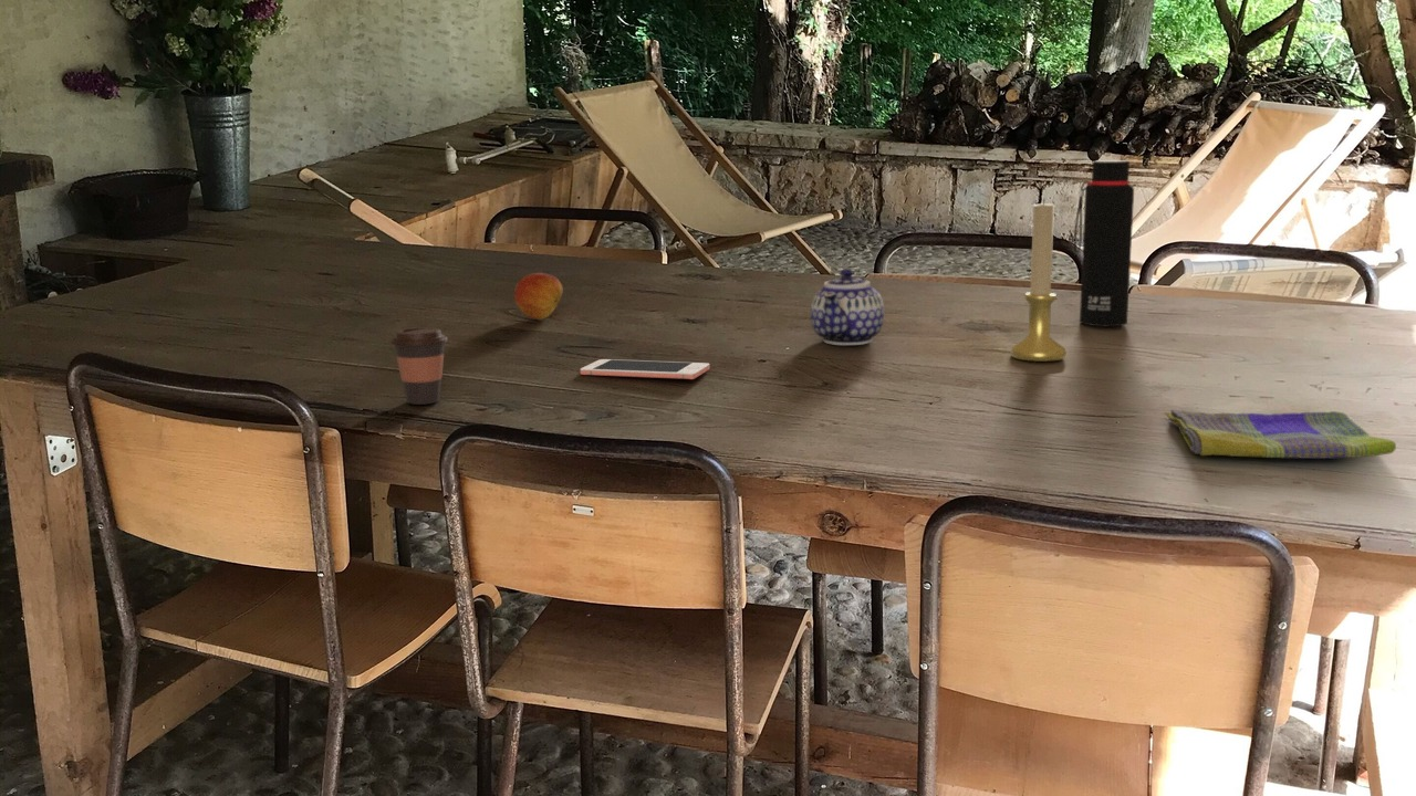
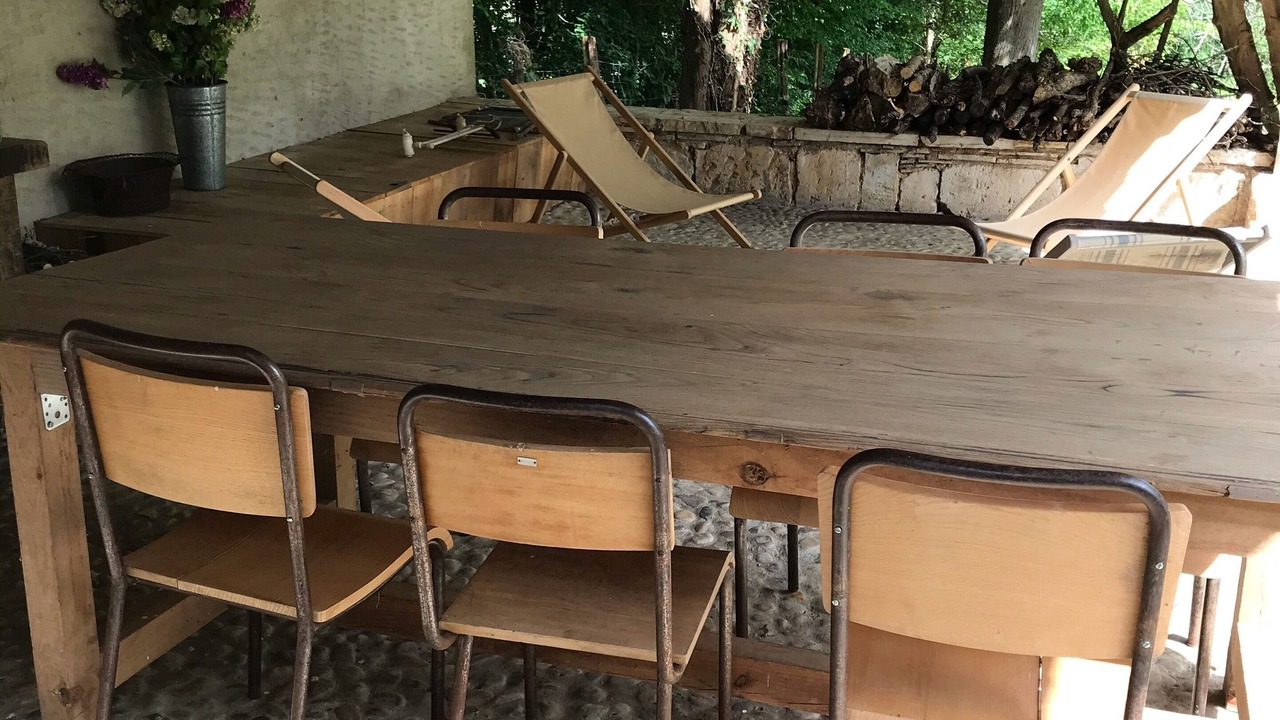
- teapot [810,268,885,346]
- dish towel [1164,408,1397,460]
- candle holder [1010,197,1068,363]
- cell phone [580,358,710,380]
- water bottle [1073,159,1135,327]
- coffee cup [389,326,449,406]
- fruit [513,272,563,321]
